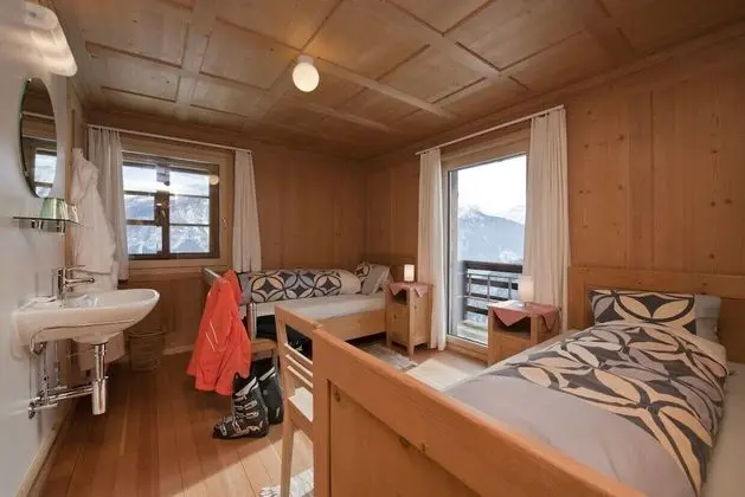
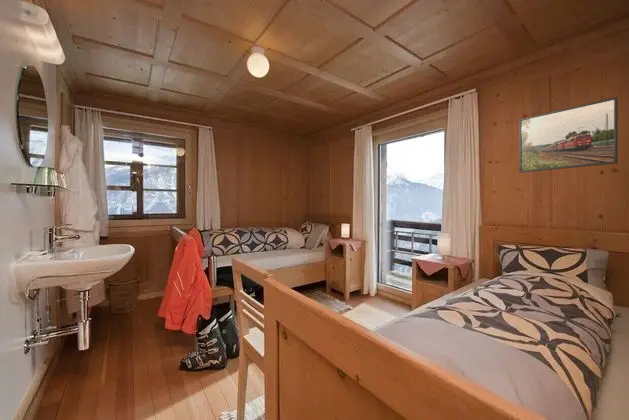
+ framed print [518,96,619,174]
